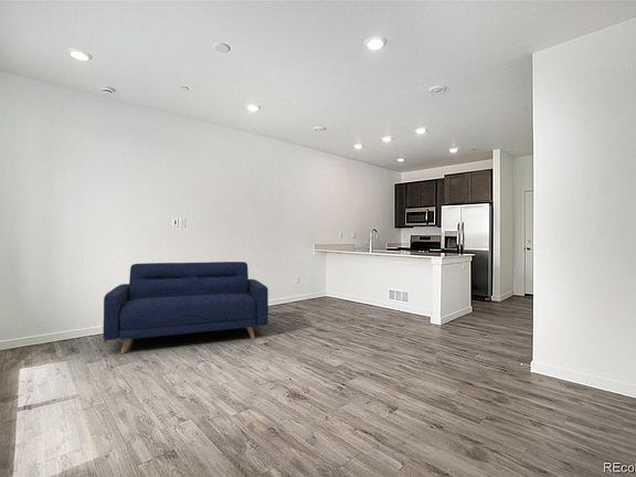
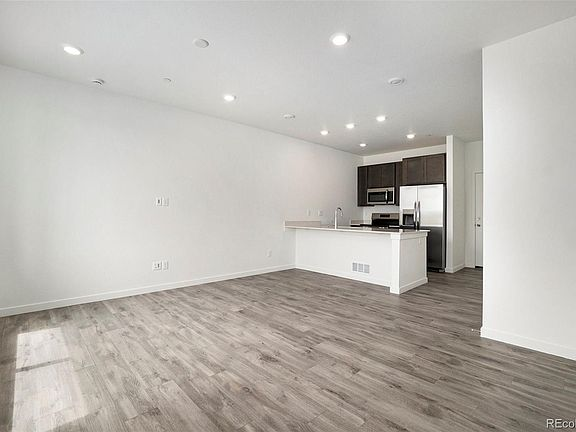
- sofa [103,261,269,354]
